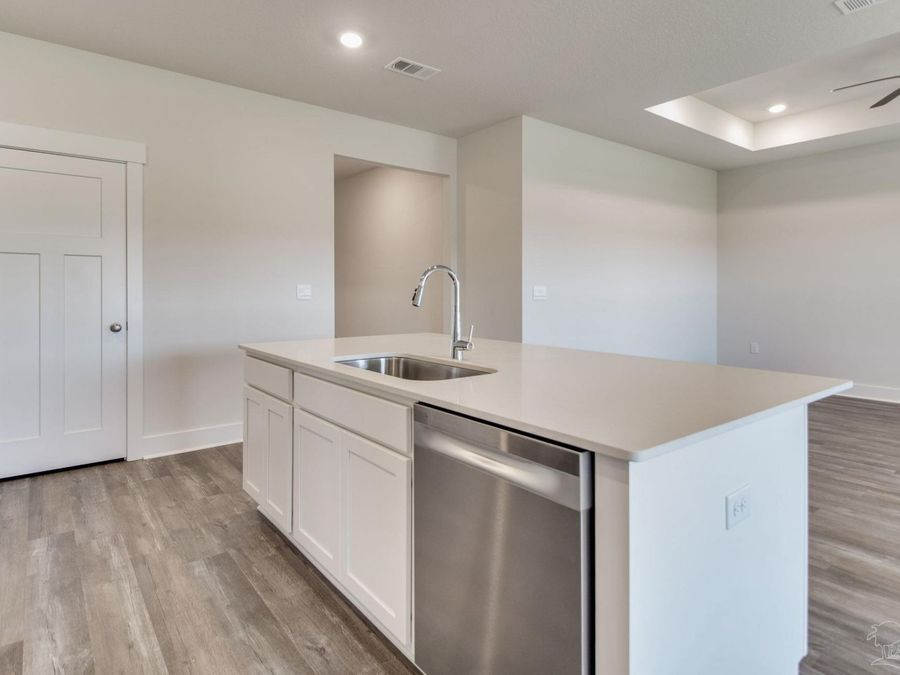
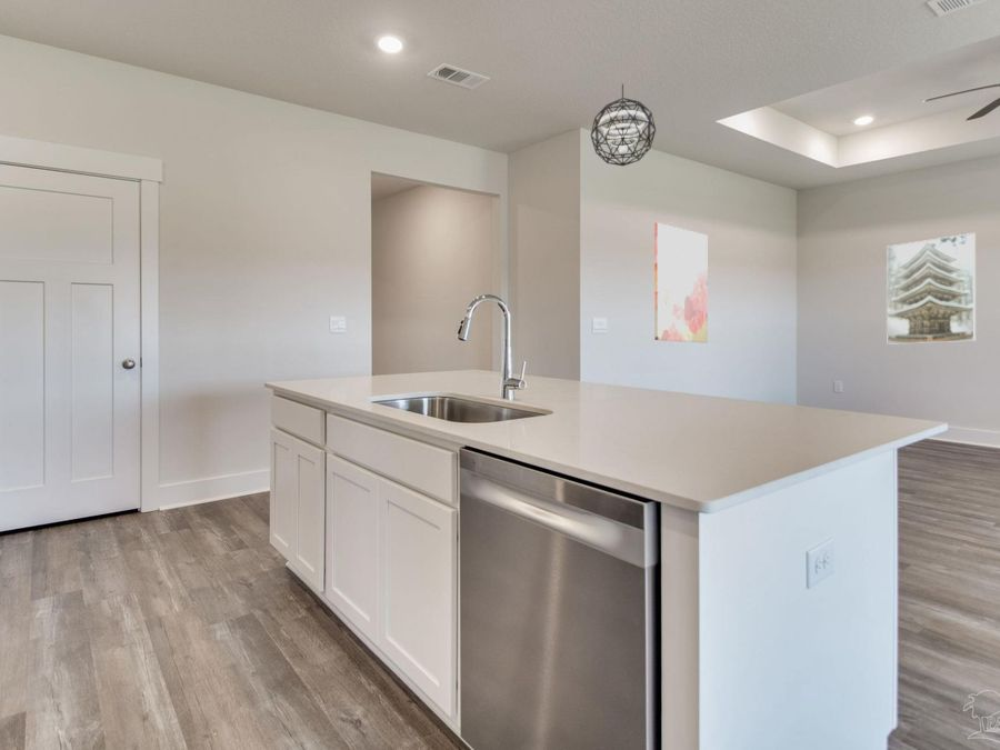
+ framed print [886,232,977,346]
+ pendant light [590,82,657,167]
+ wall art [653,221,709,343]
